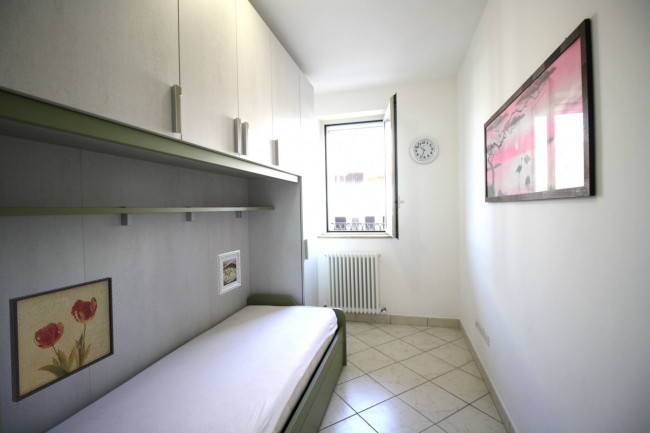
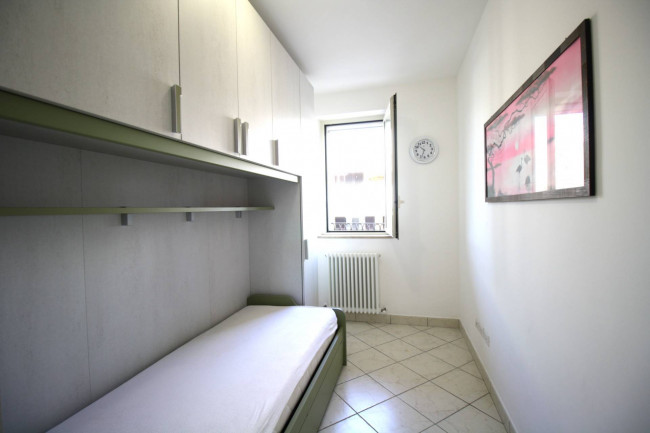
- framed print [216,249,242,296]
- wall art [8,276,115,404]
